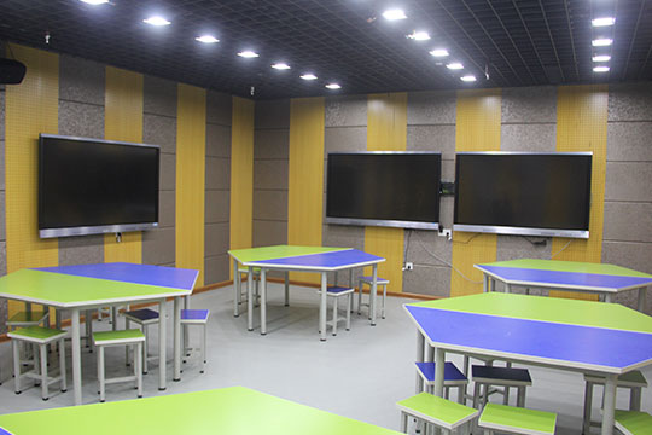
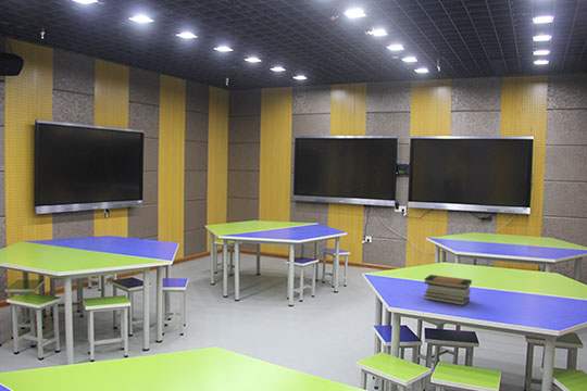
+ book stack [423,274,473,306]
